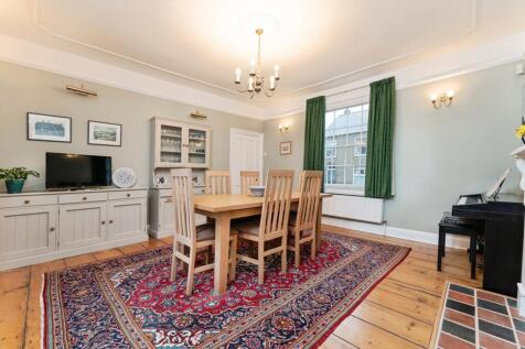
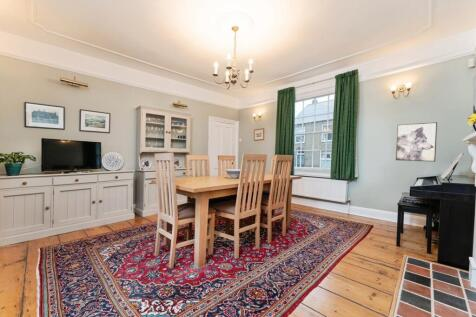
+ wall art [395,121,438,163]
